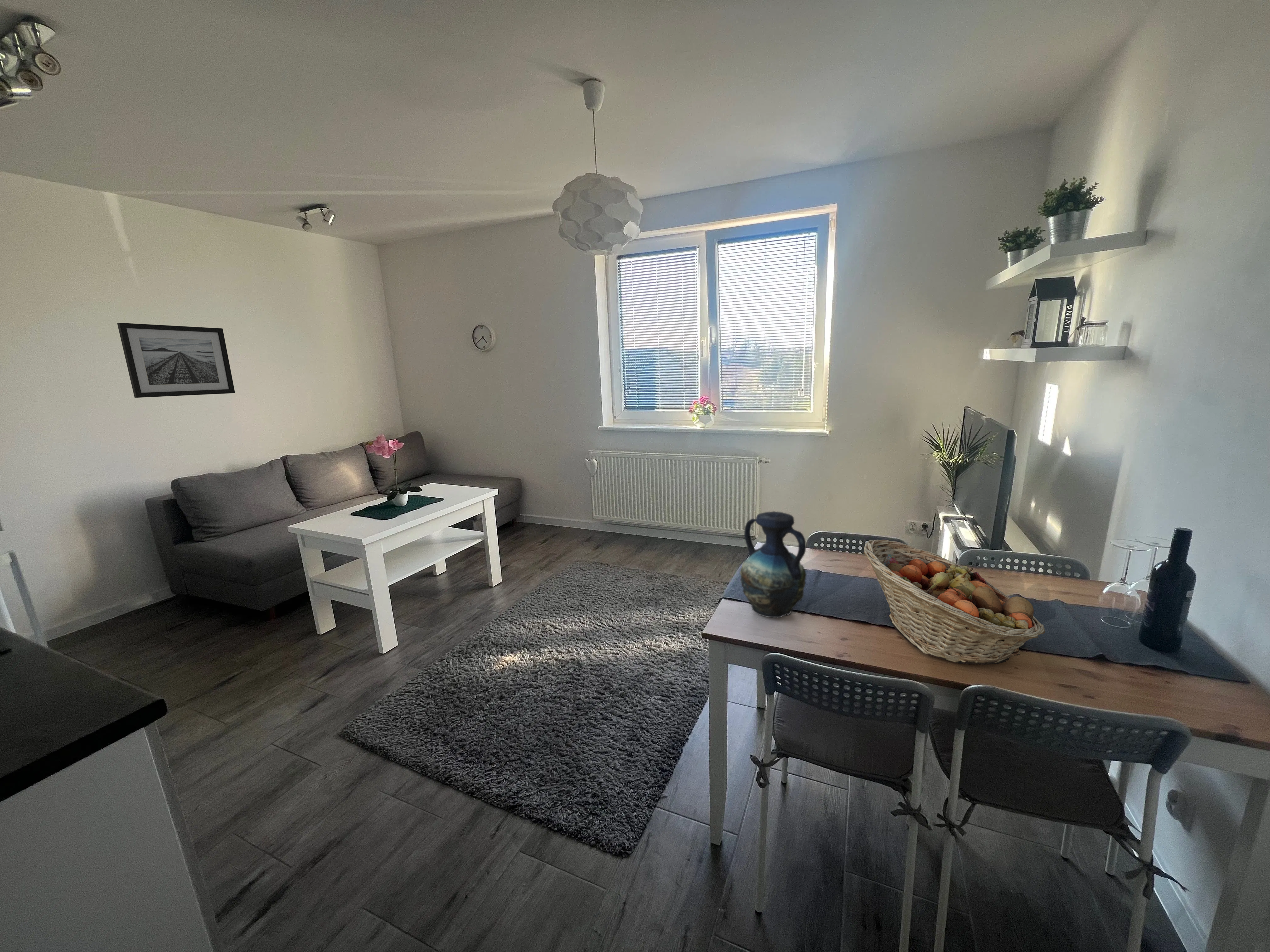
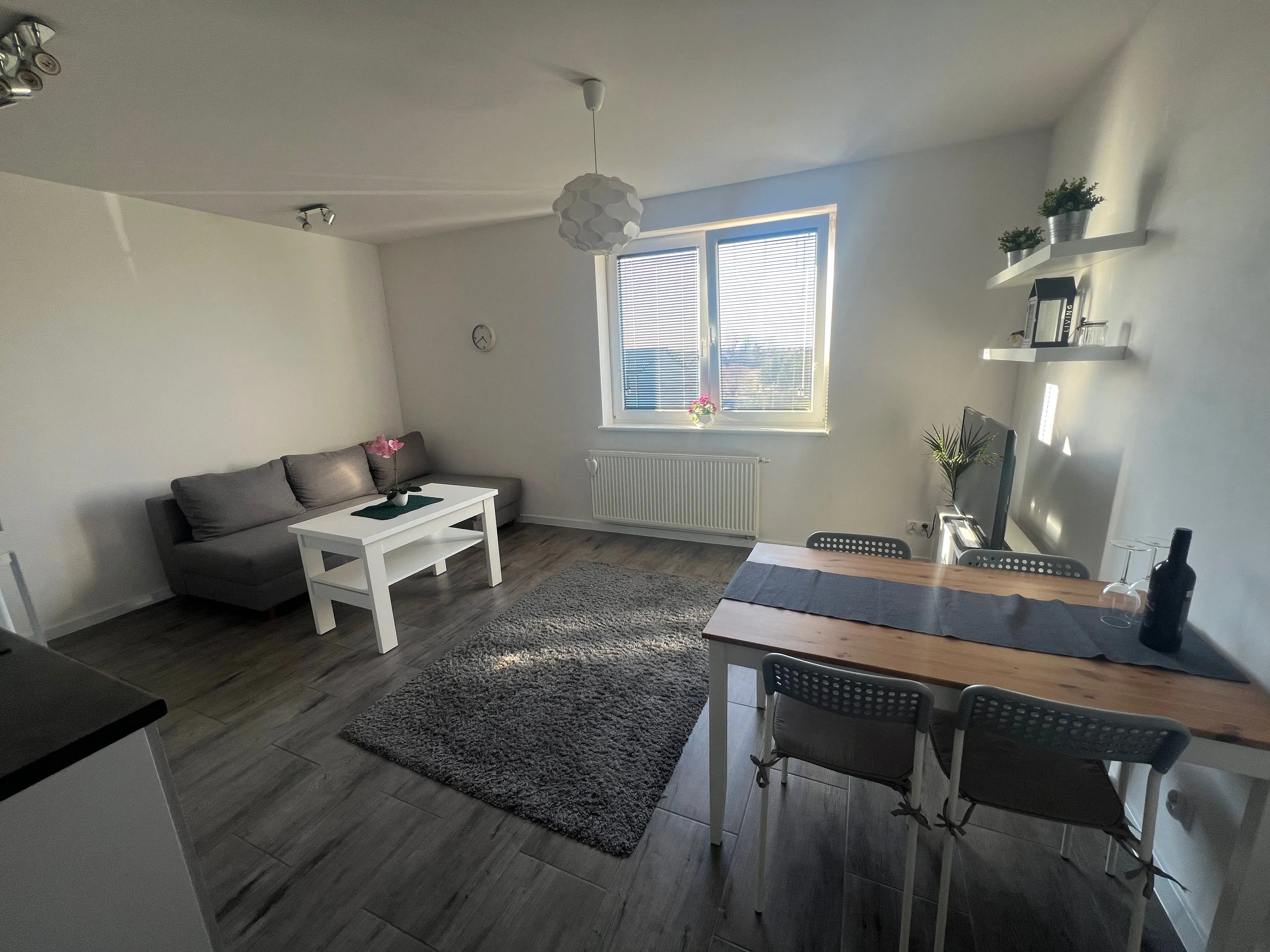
- vase [740,511,807,618]
- fruit basket [863,539,1045,665]
- wall art [117,322,235,398]
